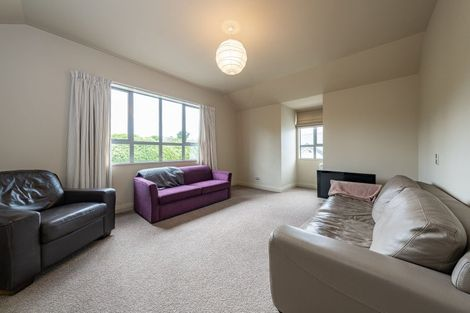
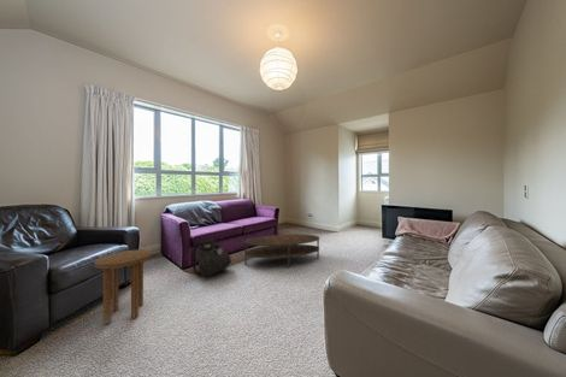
+ coffee table [243,234,320,269]
+ backpack [191,238,232,277]
+ side table [93,249,153,325]
